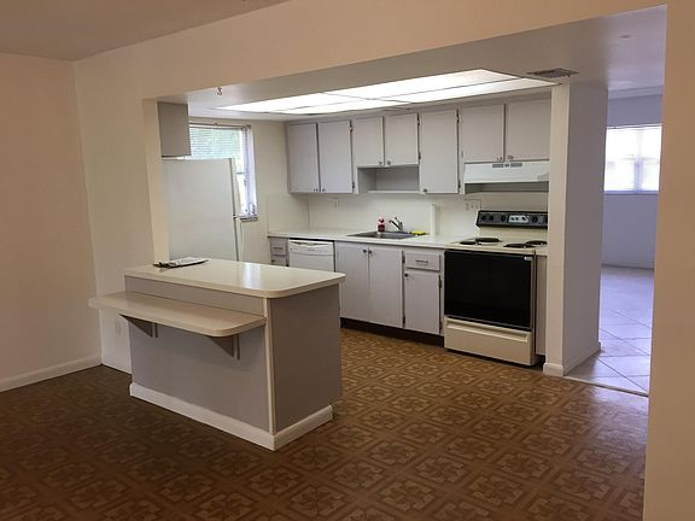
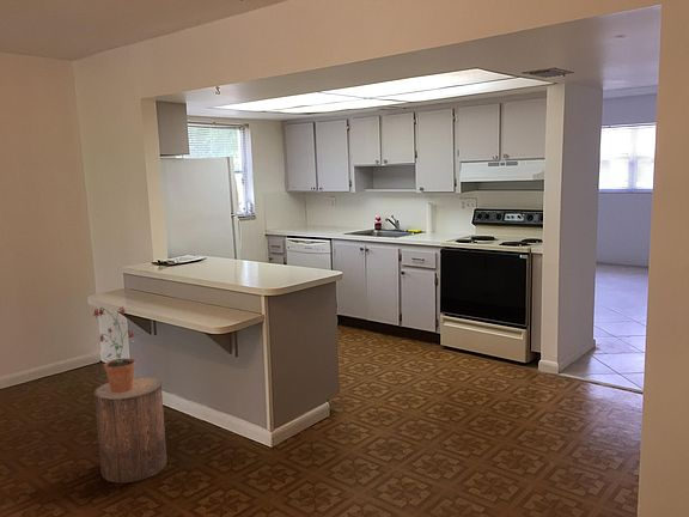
+ potted plant [91,305,136,393]
+ stool [93,376,167,483]
